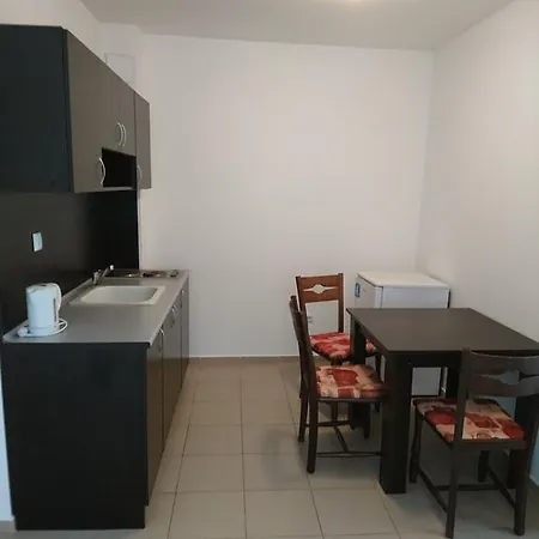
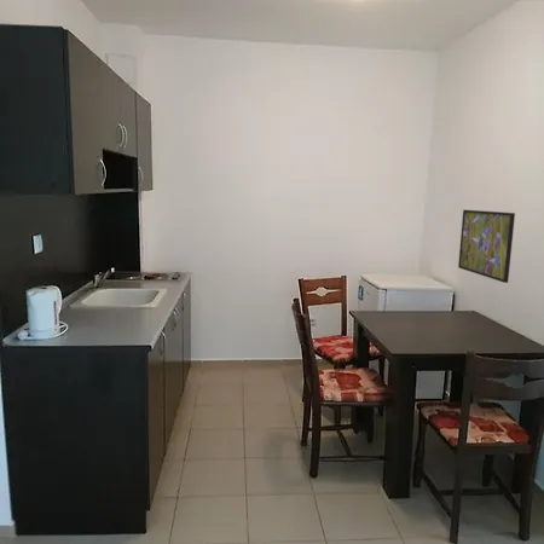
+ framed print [457,209,516,284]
